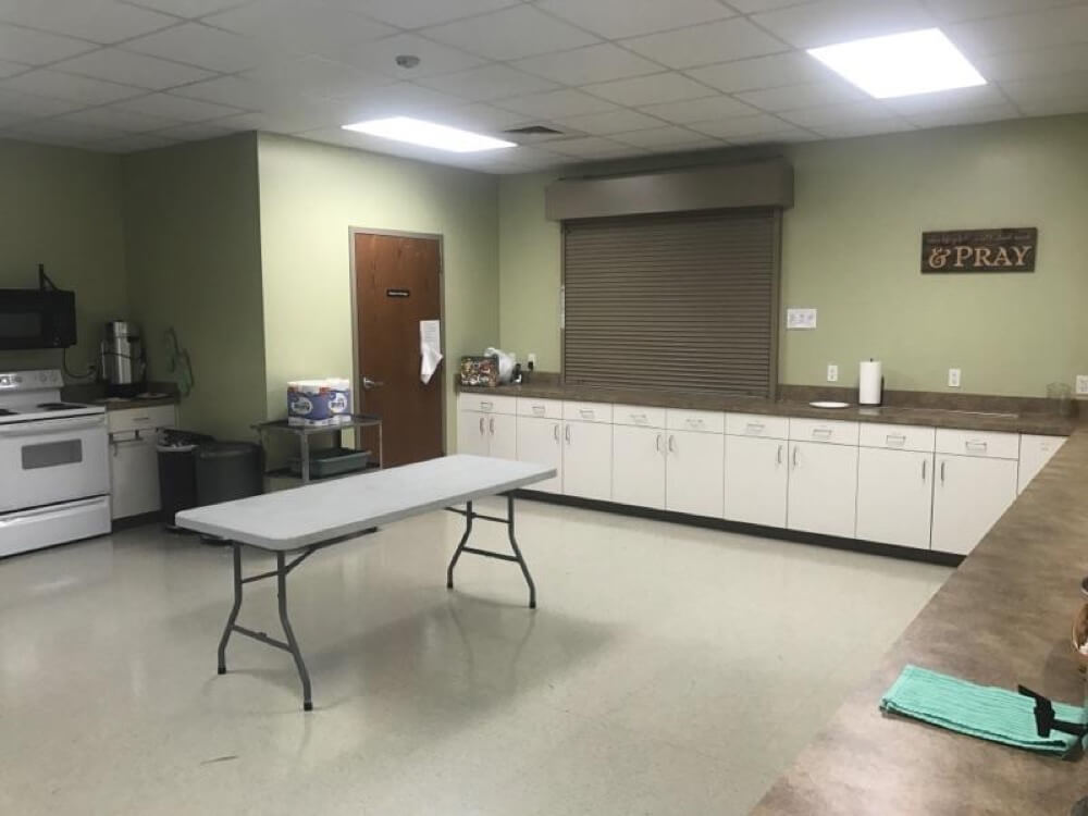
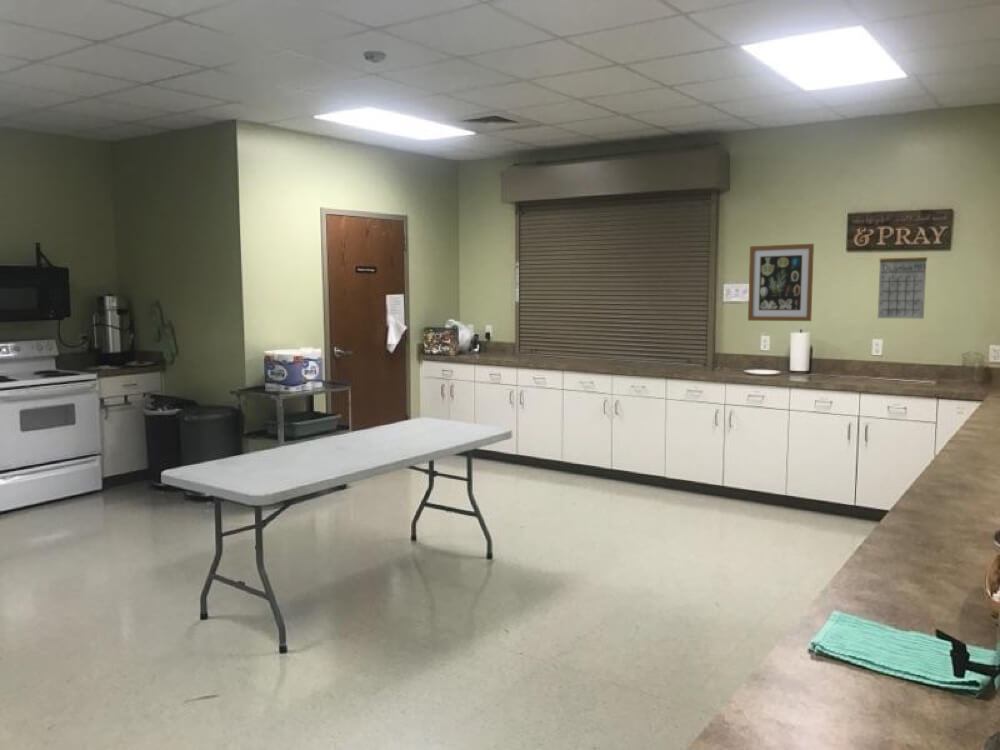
+ wall art [747,243,815,322]
+ calendar [877,245,928,320]
